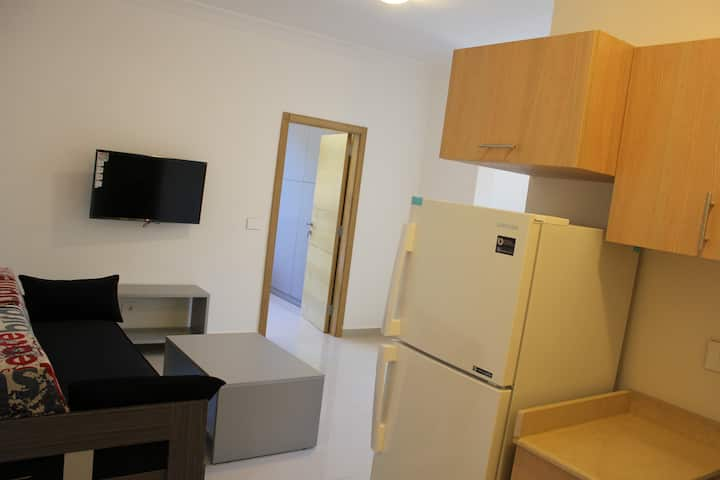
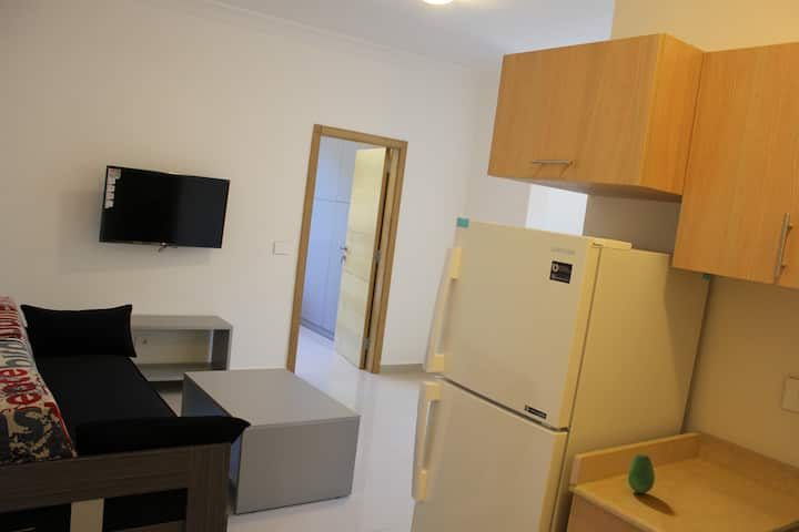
+ fruit [627,452,656,494]
